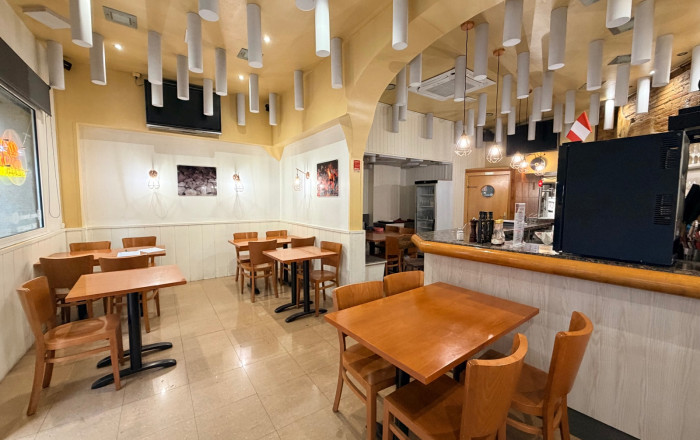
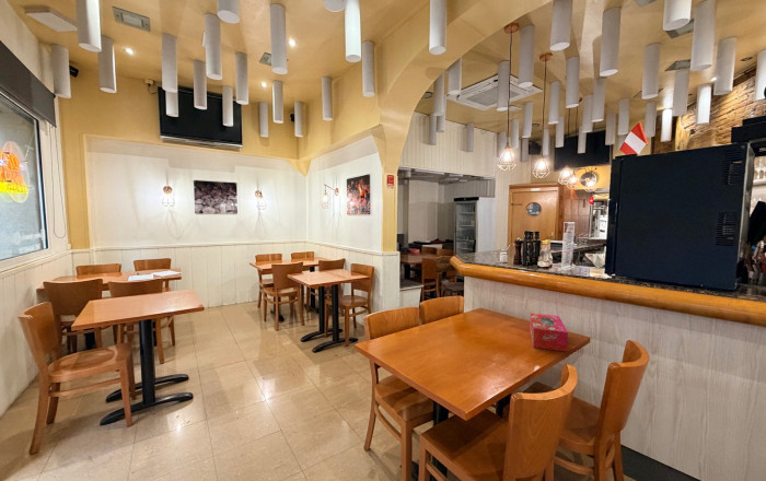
+ tissue box [529,312,569,353]
